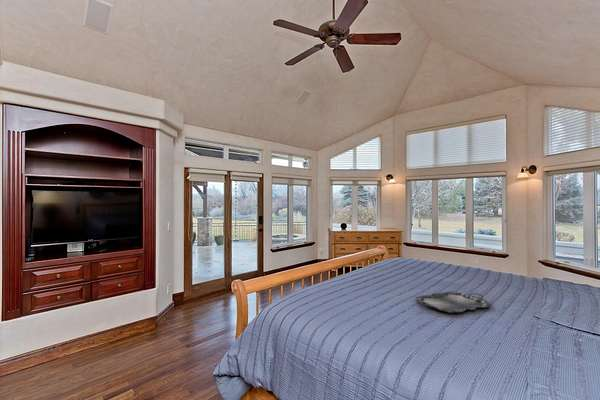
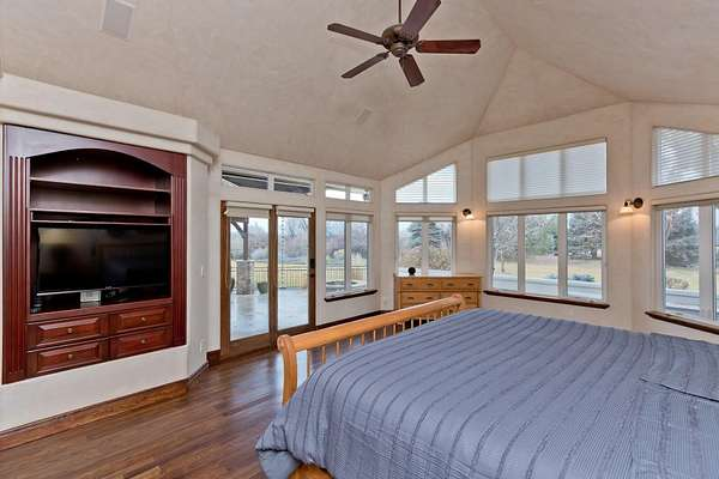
- serving tray [415,290,493,314]
